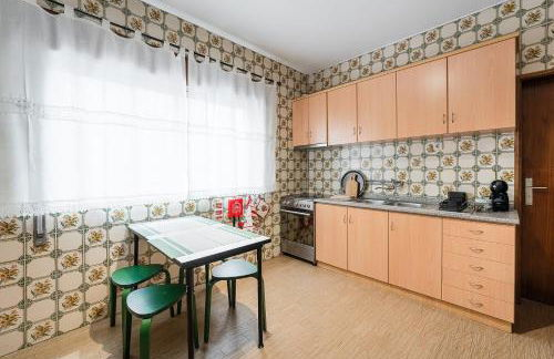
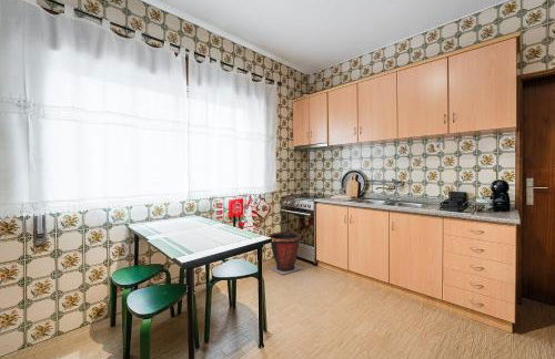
+ waste bin [268,230,303,276]
